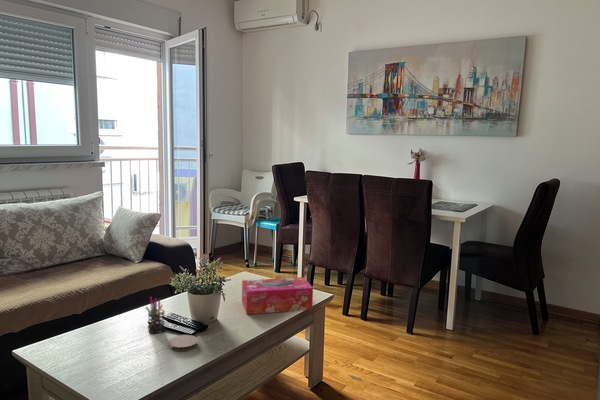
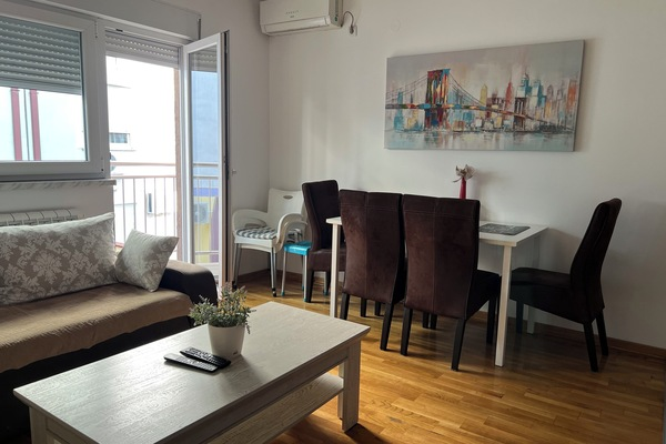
- coaster [168,334,199,352]
- tissue box [241,276,314,315]
- pen holder [145,296,166,334]
